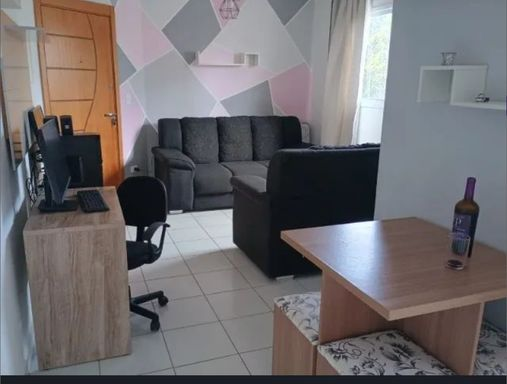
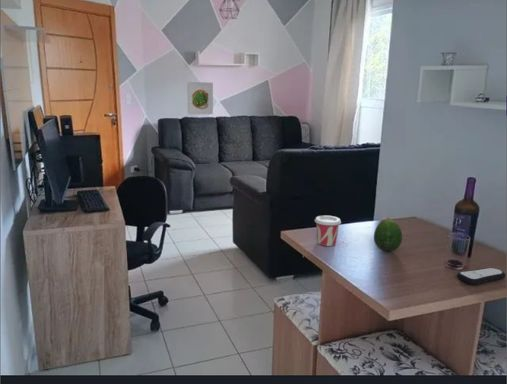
+ remote control [456,267,506,286]
+ cup [314,215,342,247]
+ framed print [186,81,214,115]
+ fruit [373,217,403,252]
